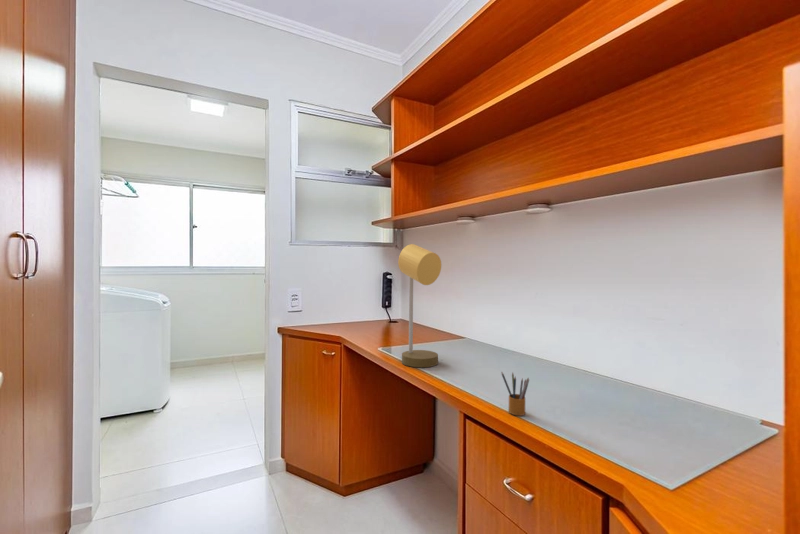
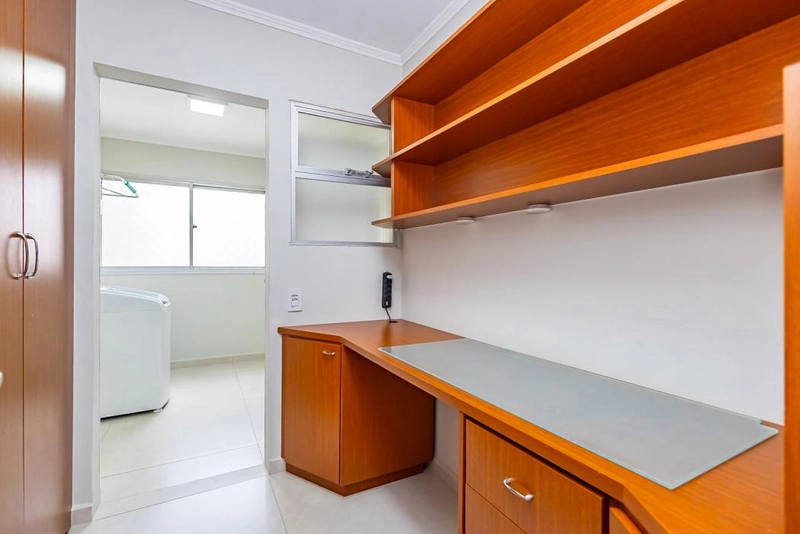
- pencil box [500,370,530,417]
- desk lamp [397,243,442,368]
